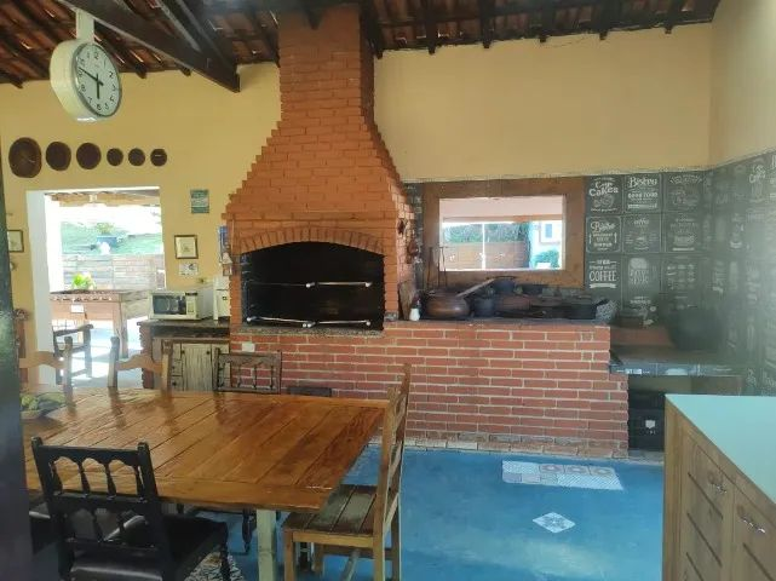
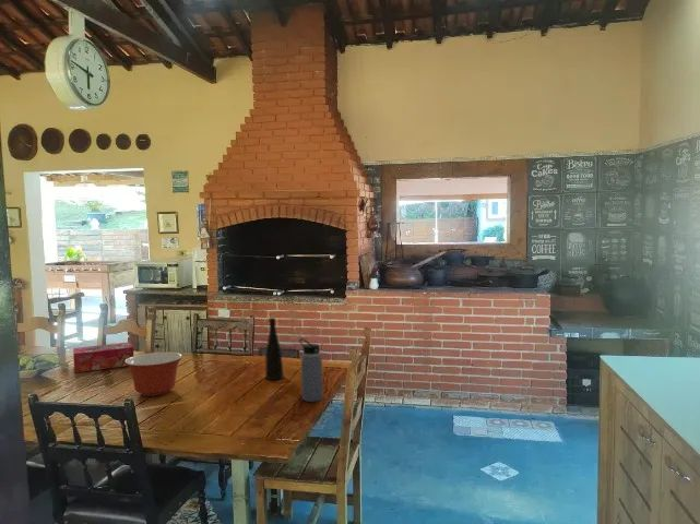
+ mixing bowl [124,352,183,397]
+ tissue box [72,341,134,373]
+ water bottle [298,337,324,403]
+ vase [264,317,285,381]
